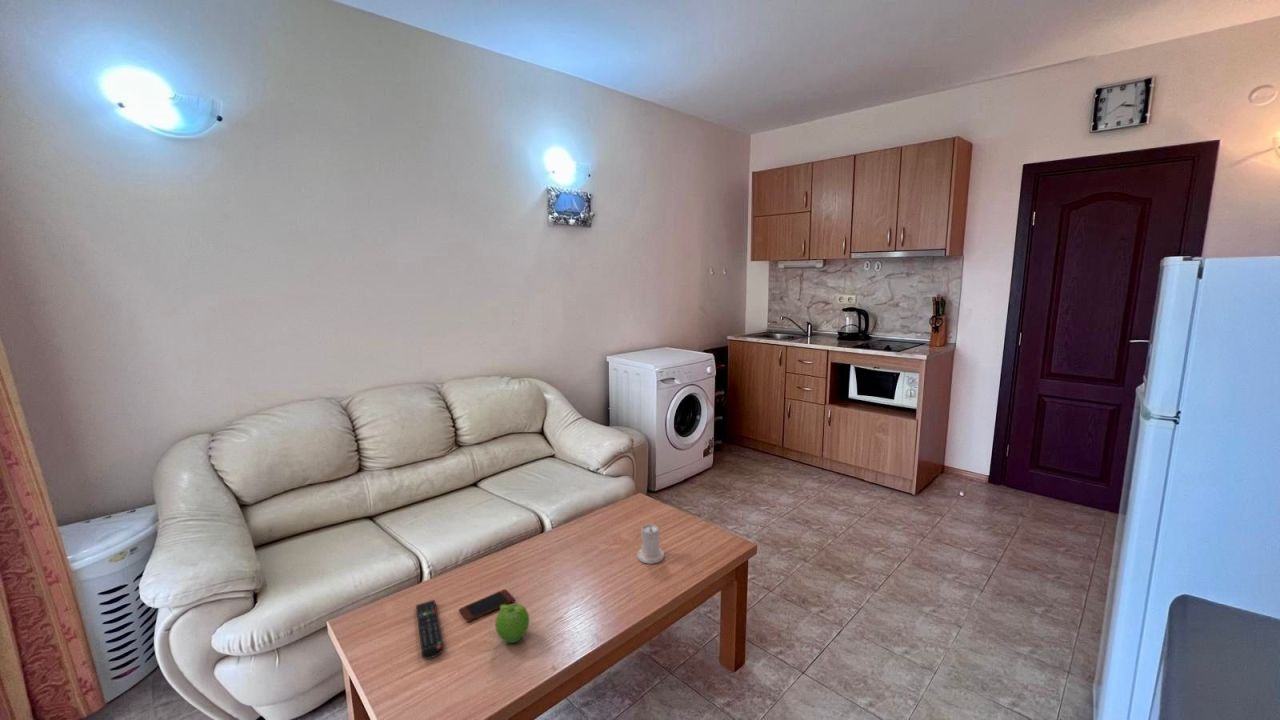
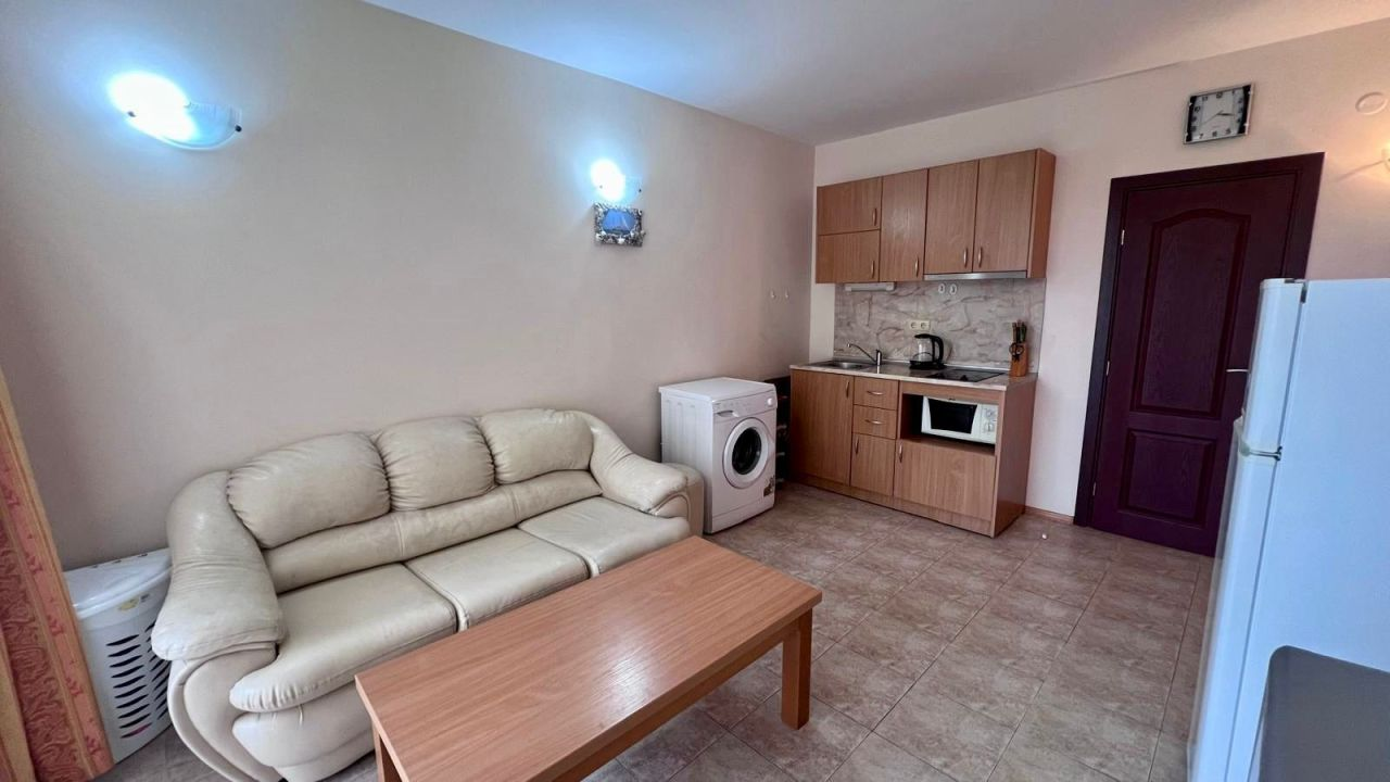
- remote control [415,599,445,660]
- fruit [494,603,530,644]
- smartphone [458,588,516,623]
- candle [636,523,665,565]
